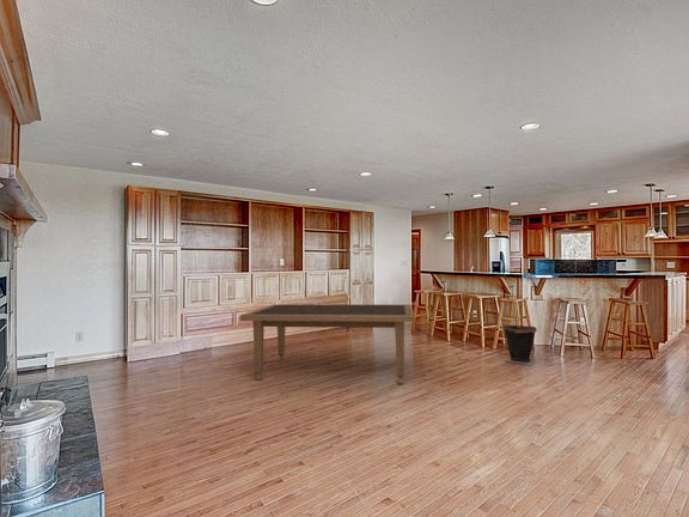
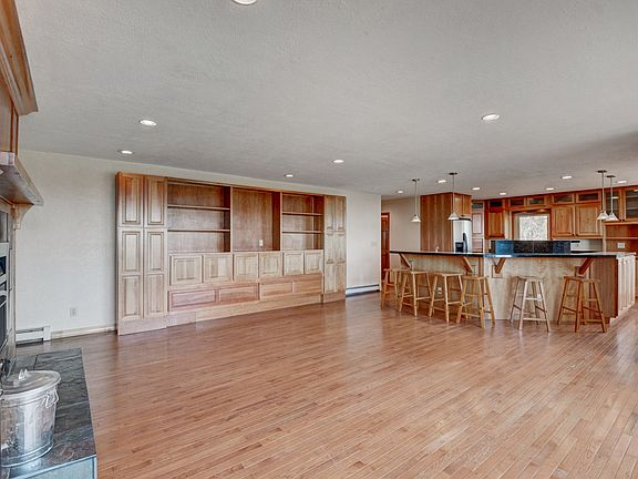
- dining table [238,303,416,385]
- waste bin [501,323,538,366]
